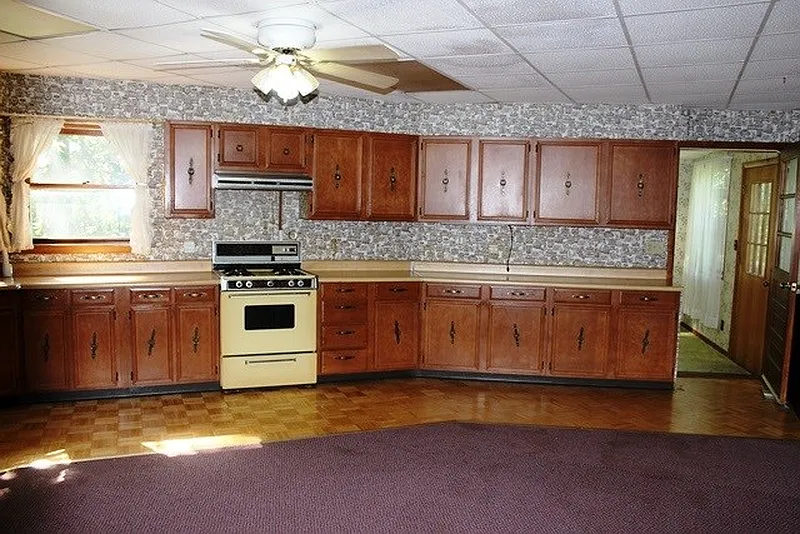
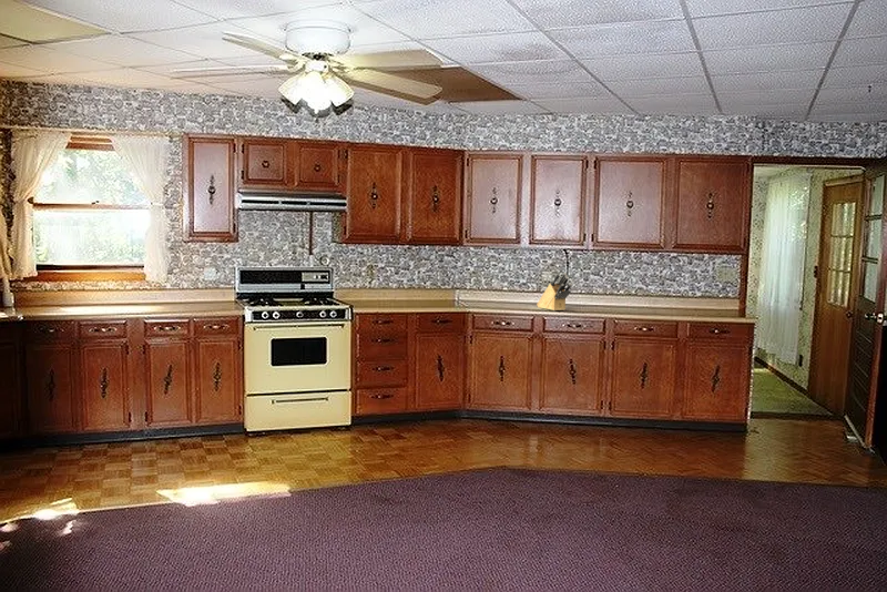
+ knife block [536,272,573,312]
